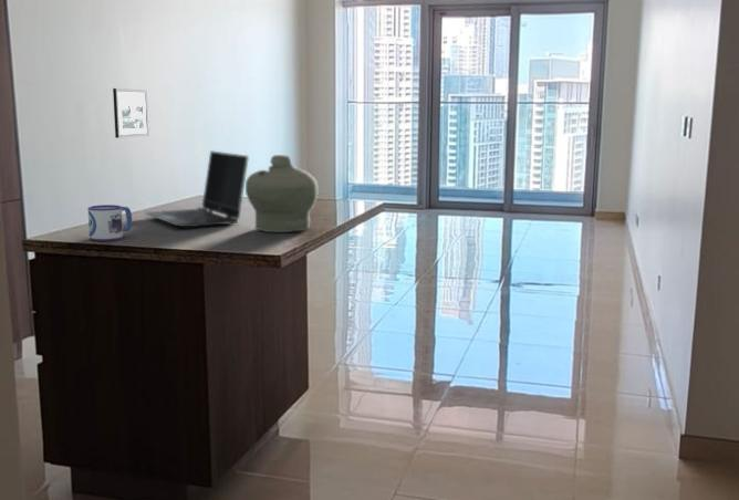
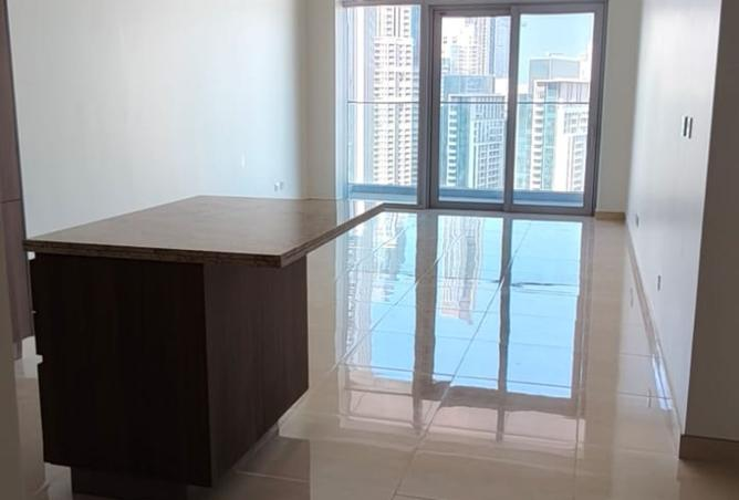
- picture frame [112,87,150,139]
- laptop computer [144,149,250,228]
- mug [86,204,133,242]
- jar [244,154,319,233]
